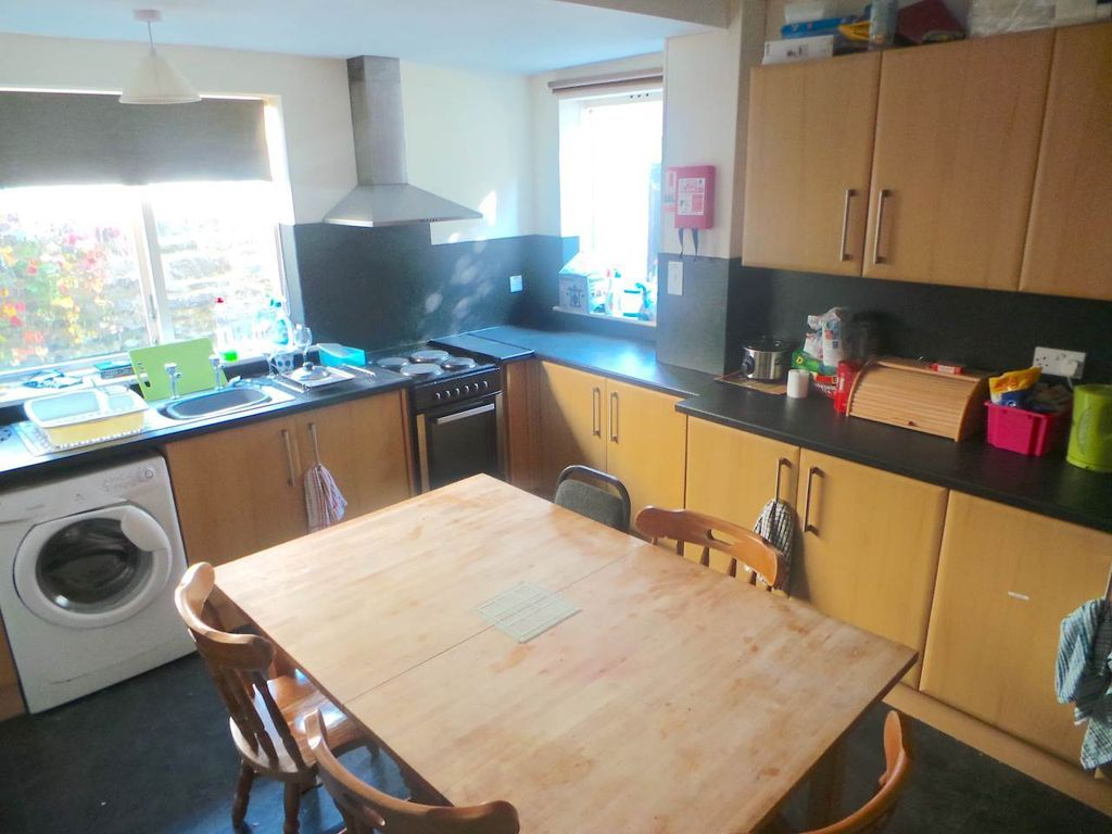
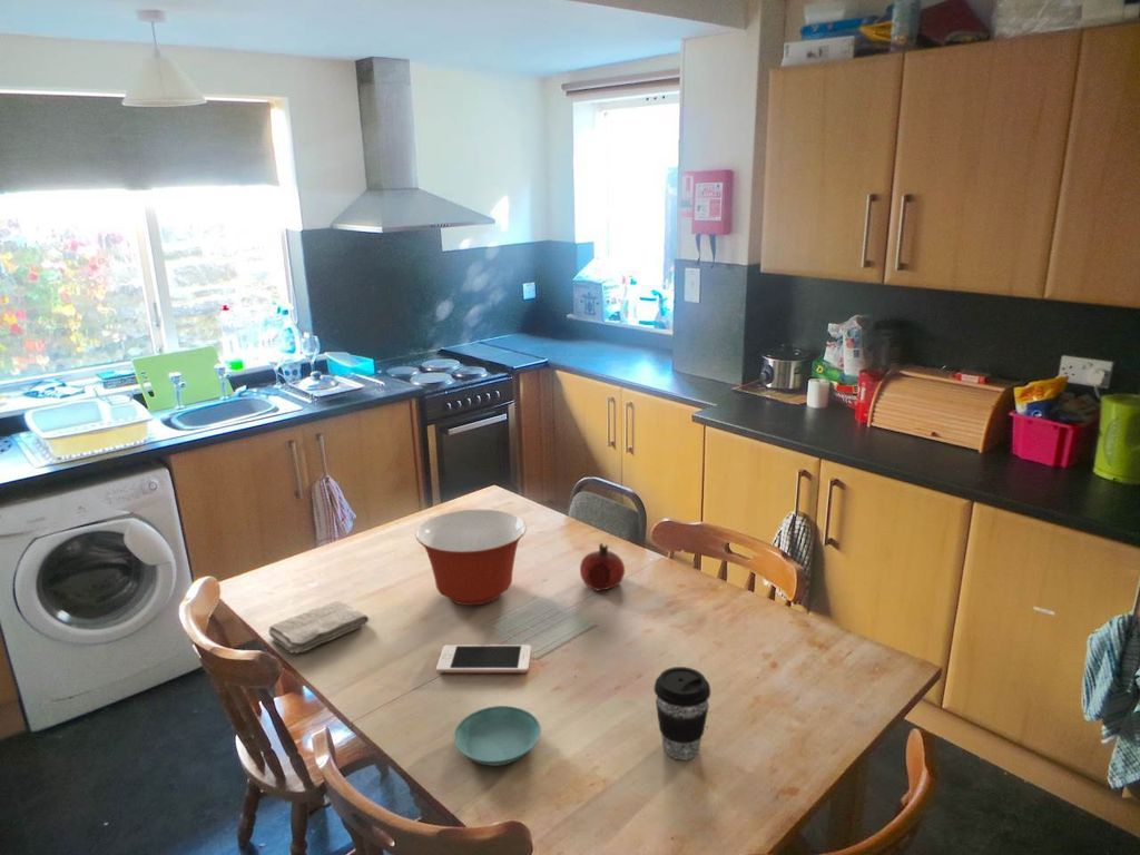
+ fruit [579,542,626,592]
+ coffee cup [652,666,711,761]
+ cell phone [435,643,532,674]
+ saucer [453,705,542,767]
+ washcloth [267,599,370,655]
+ mixing bowl [414,508,528,607]
